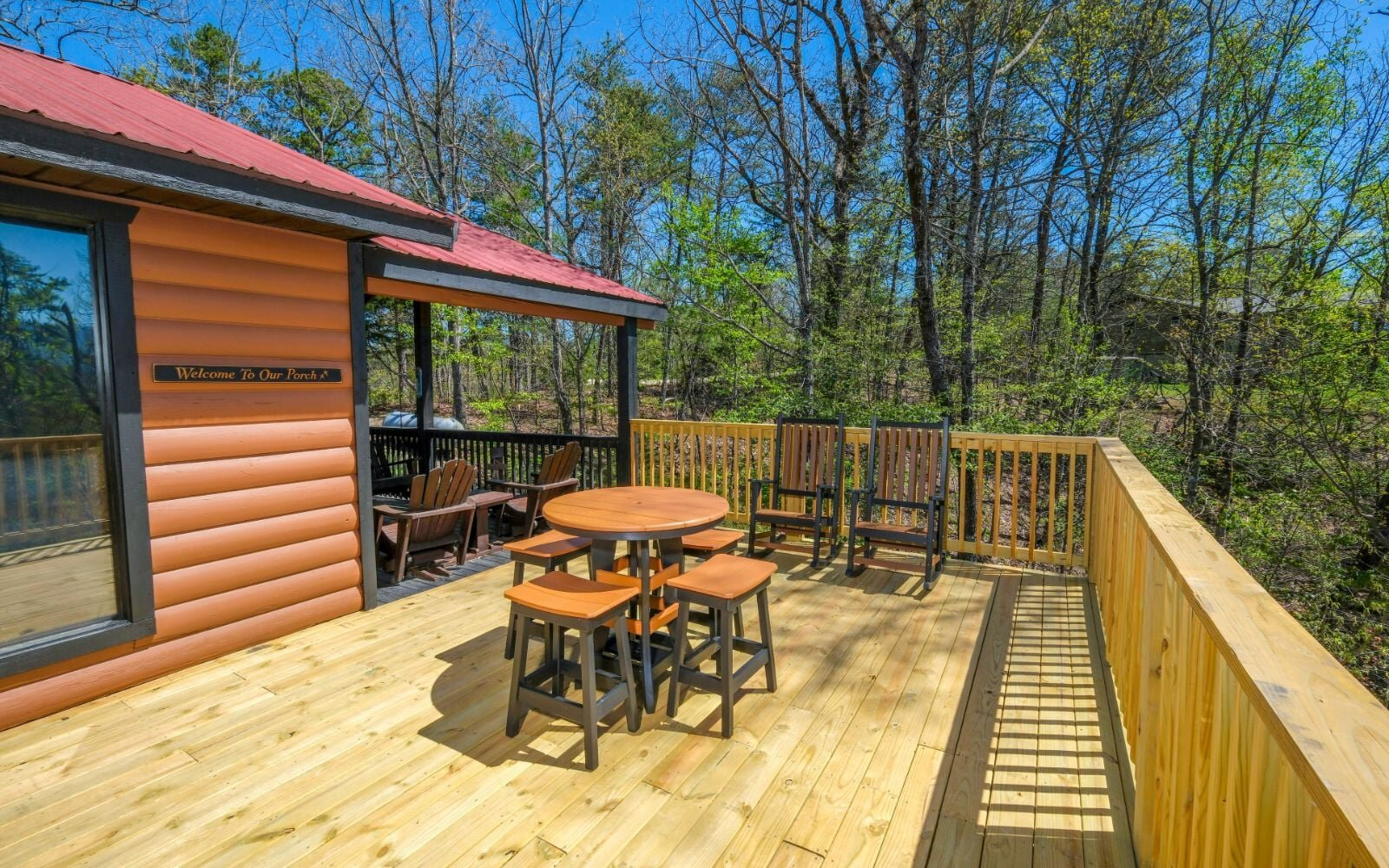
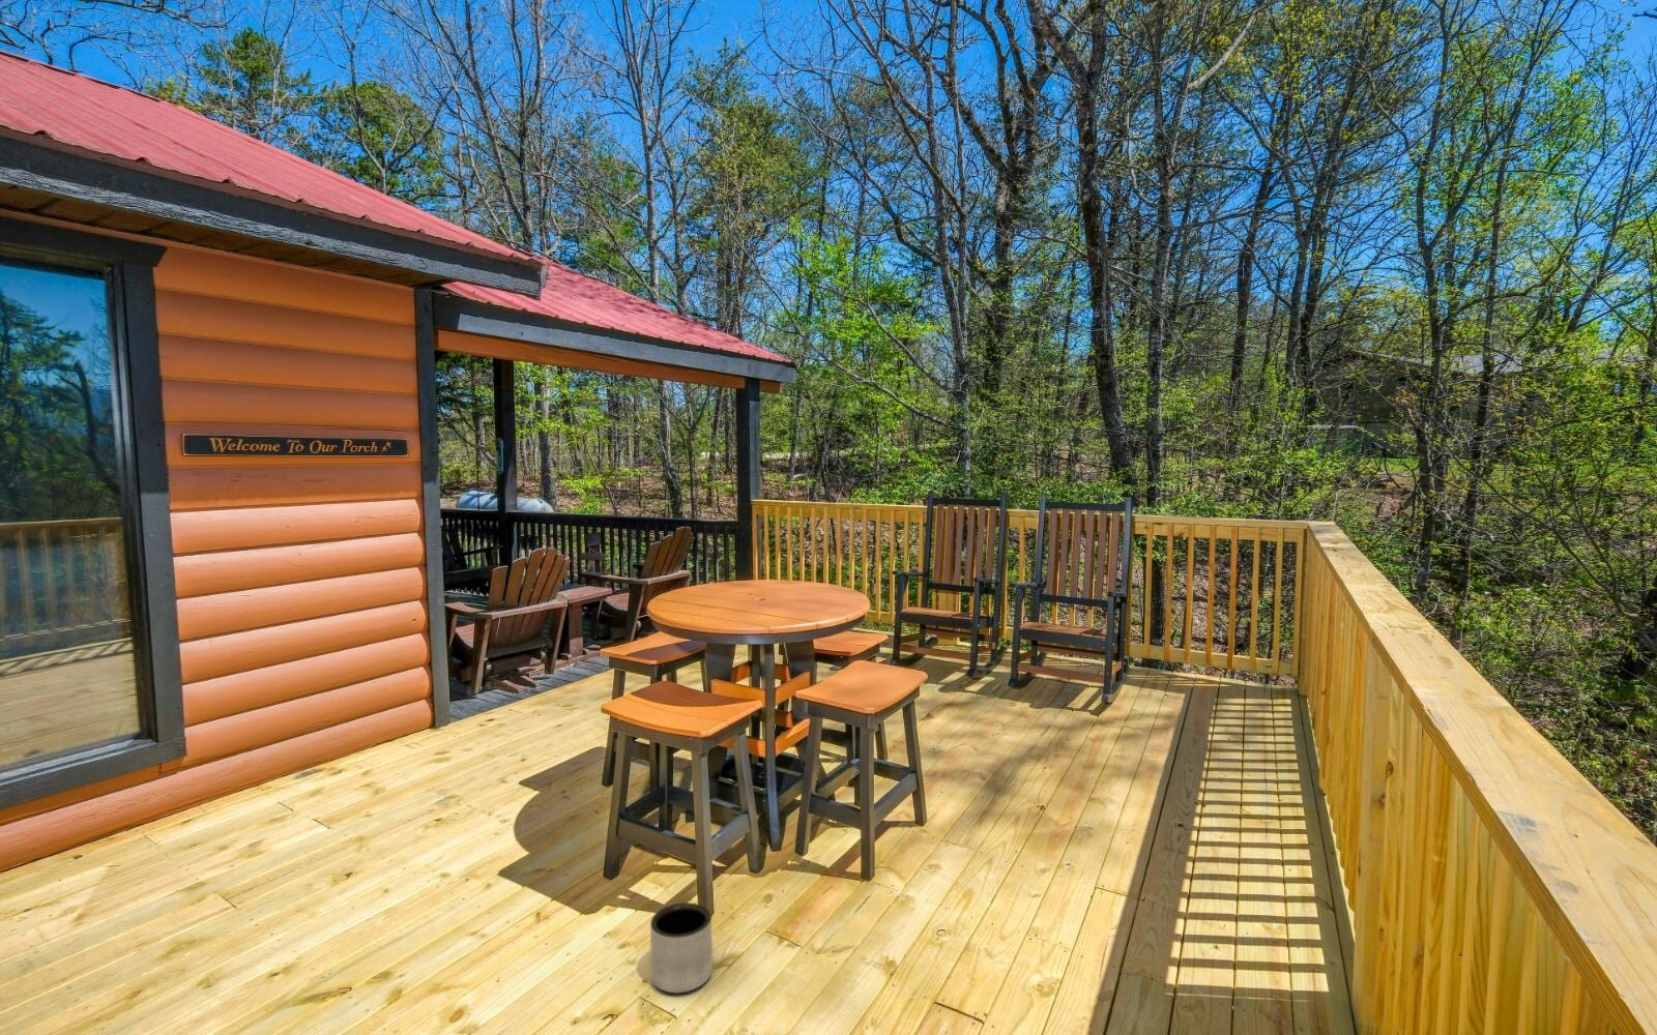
+ planter [649,901,713,994]
